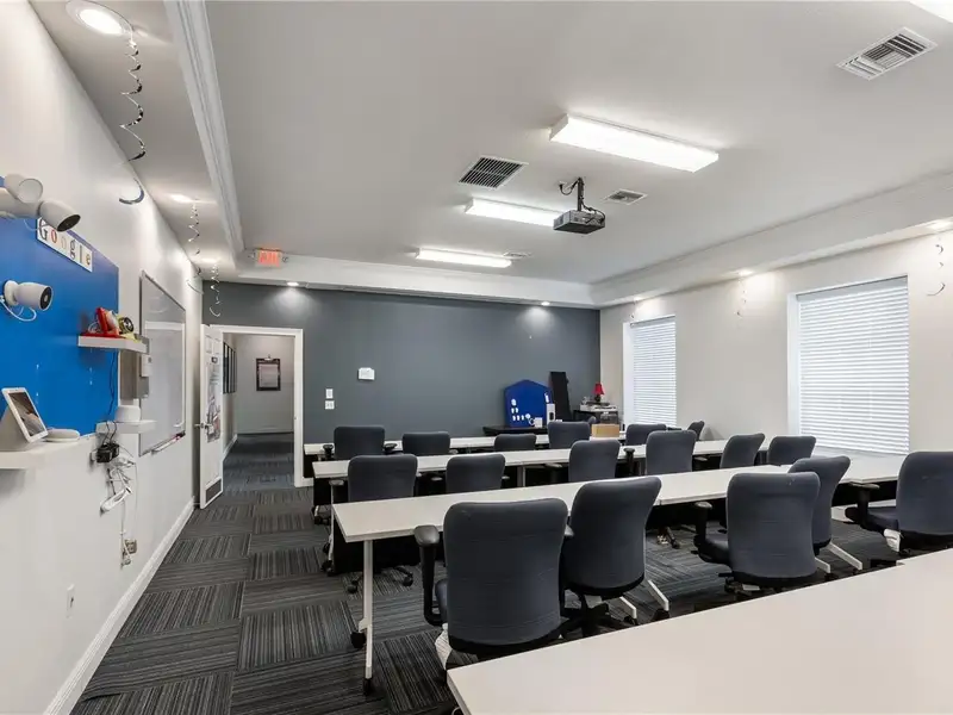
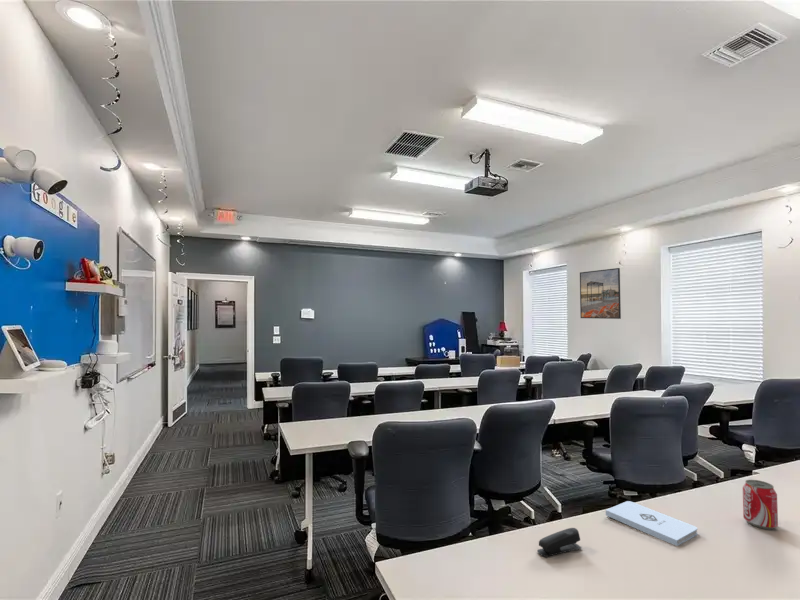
+ notepad [605,500,699,547]
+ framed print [579,267,622,320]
+ beverage can [742,479,779,530]
+ stapler [536,527,582,558]
